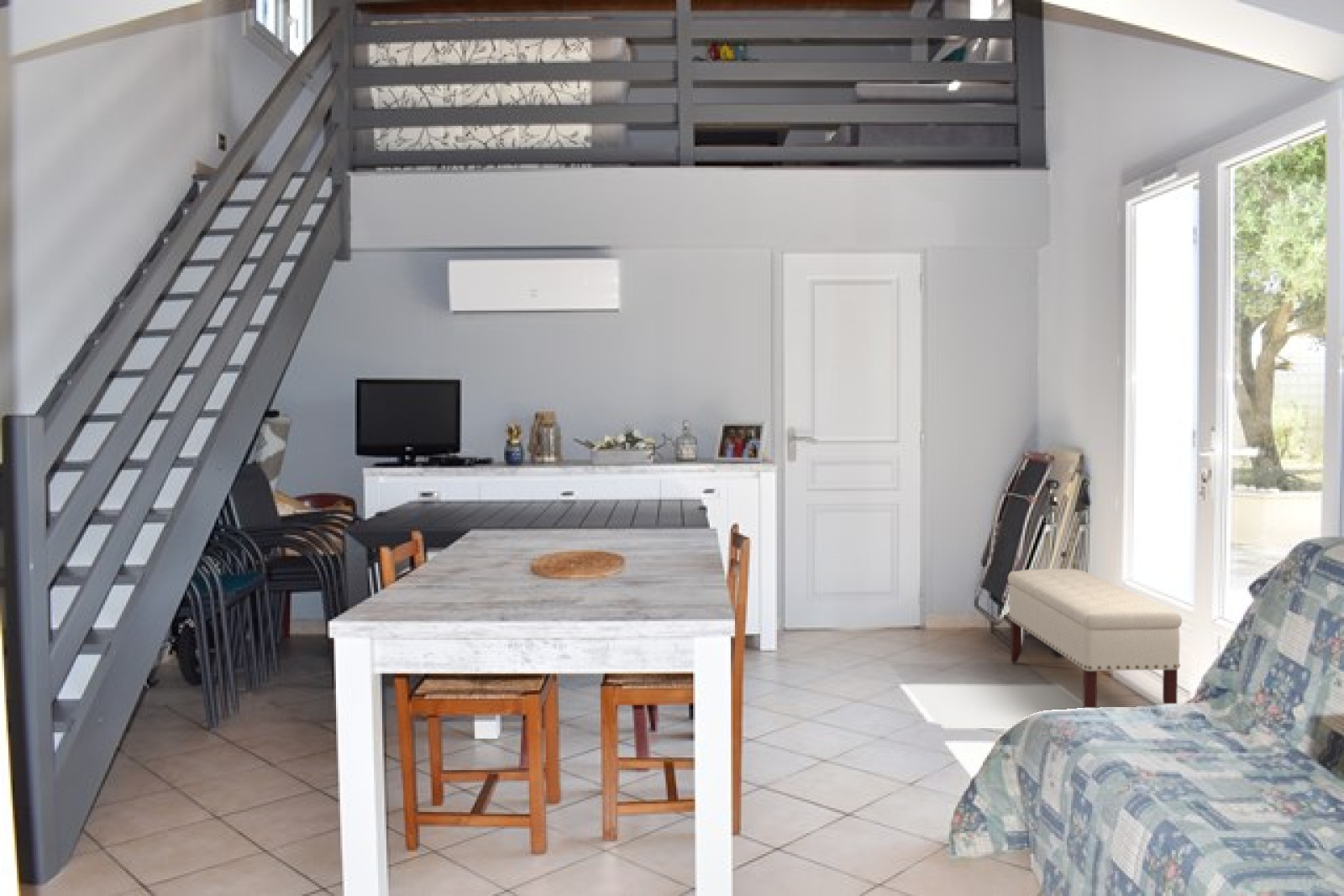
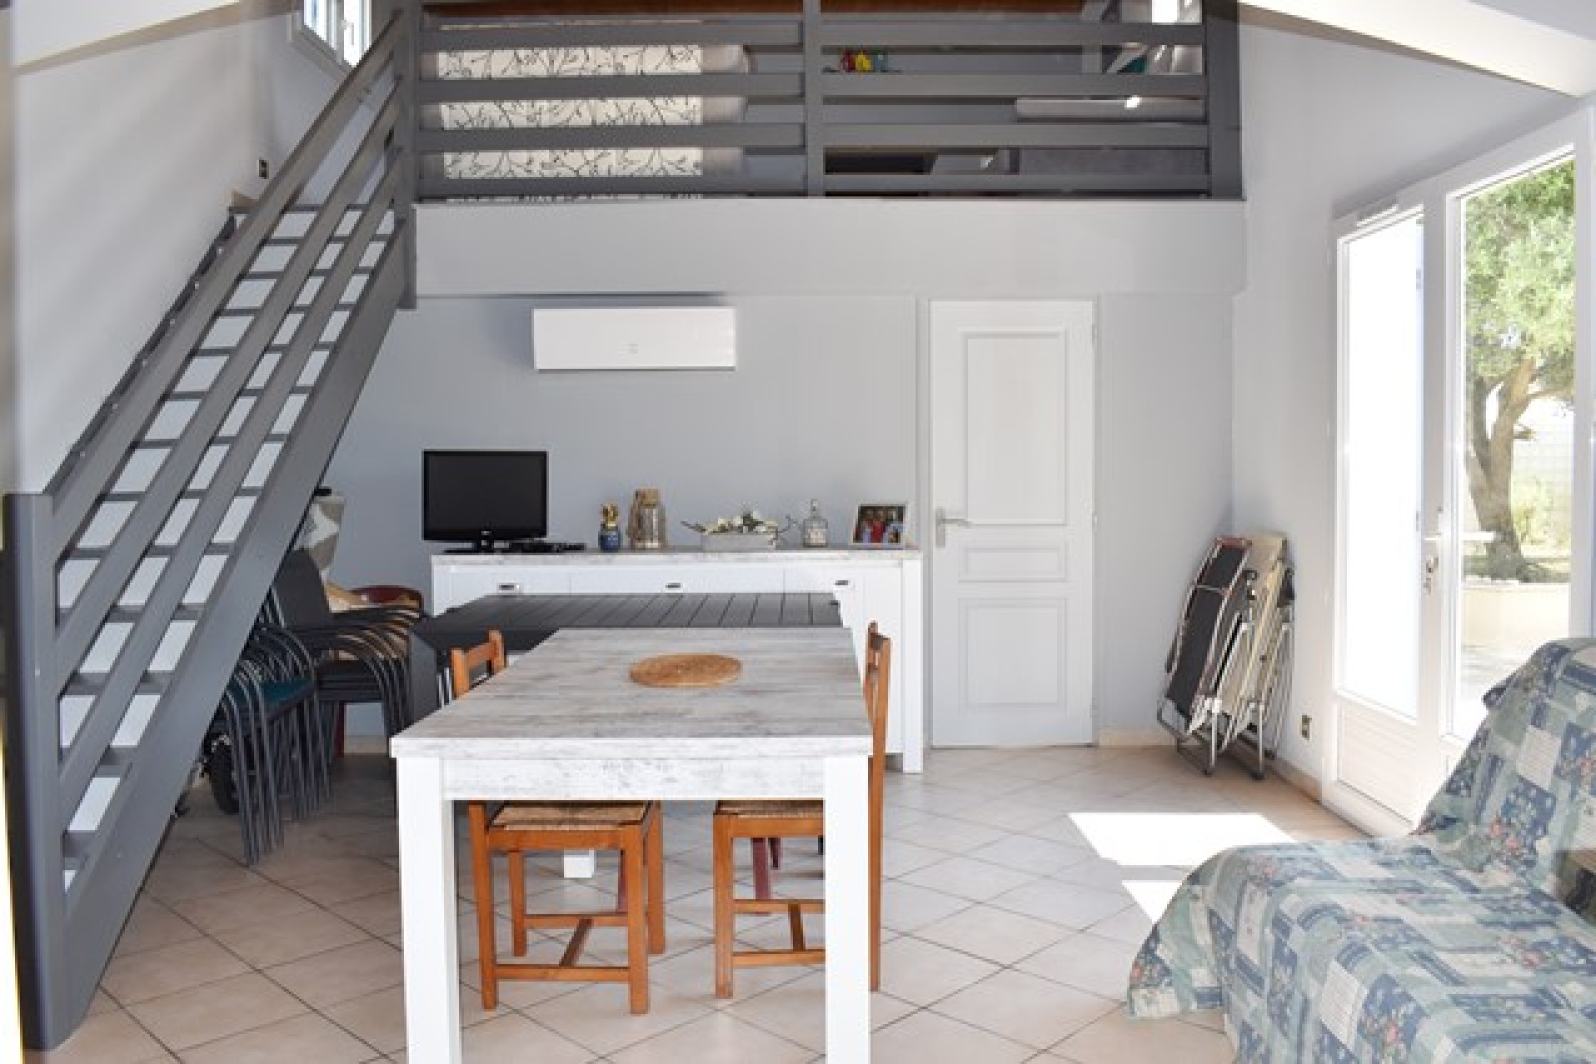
- bench [1007,568,1183,709]
